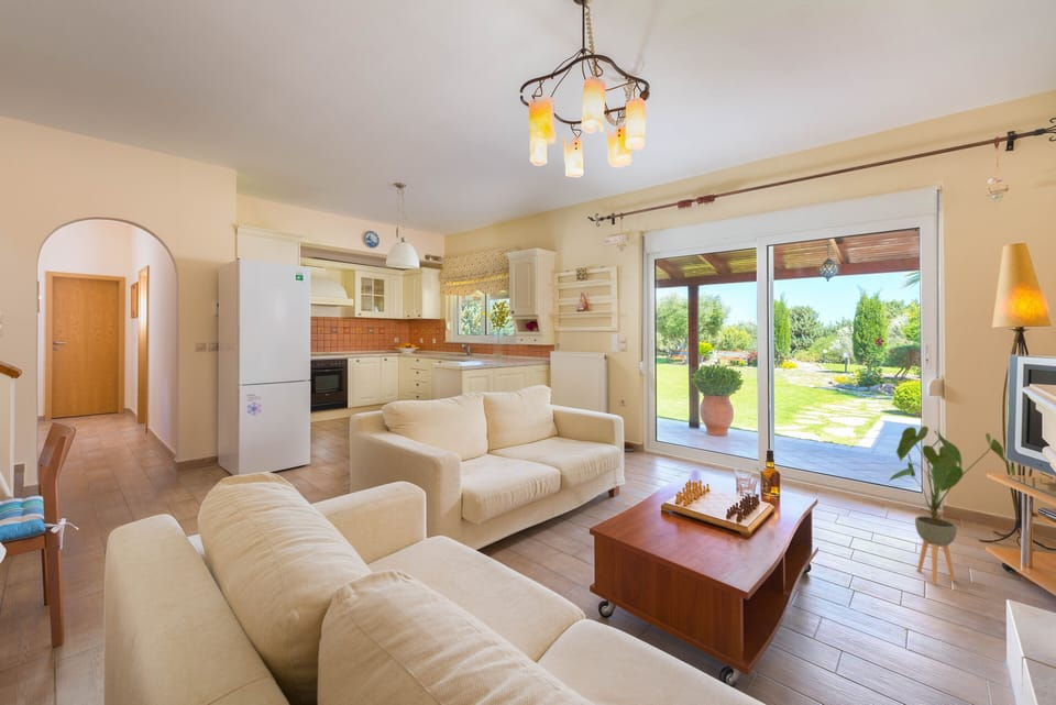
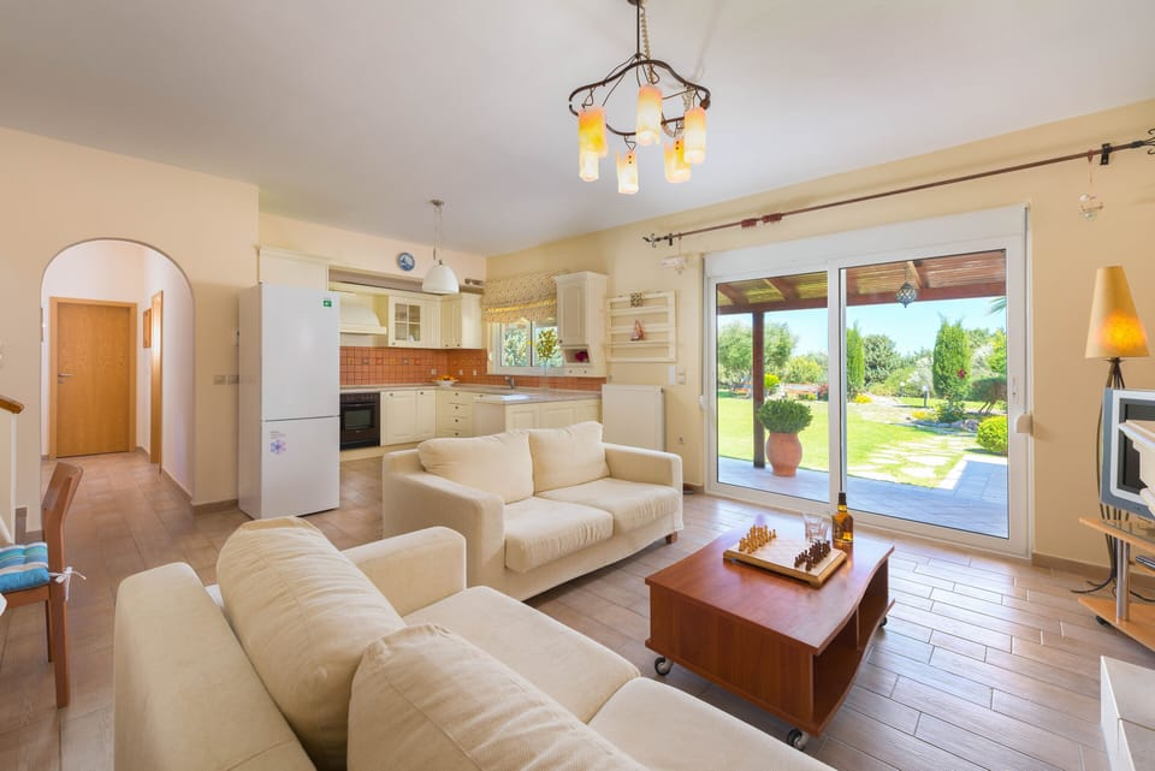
- house plant [886,425,1015,585]
